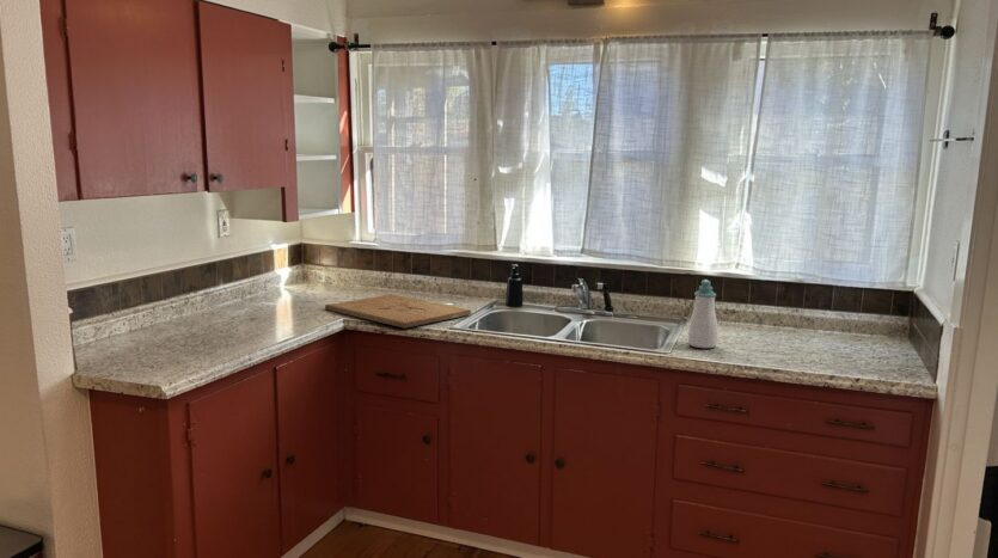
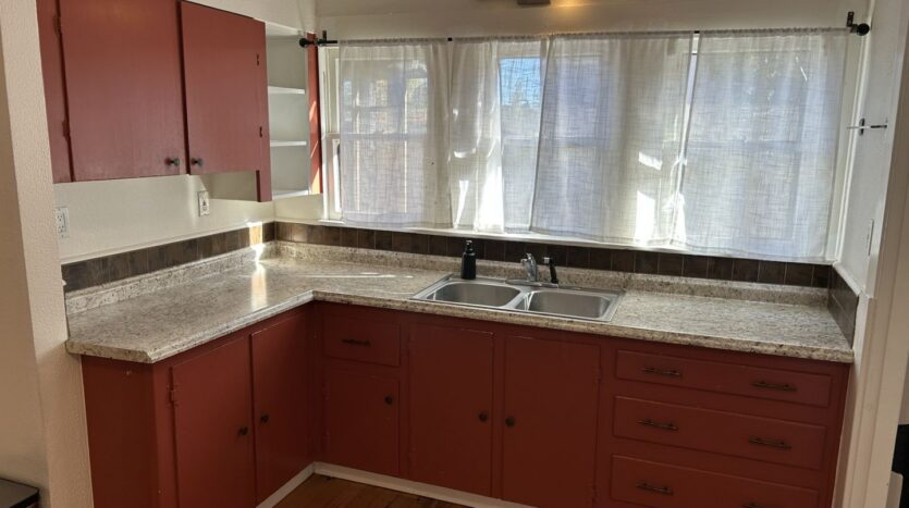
- cutting board [324,293,472,330]
- soap bottle [687,278,718,349]
